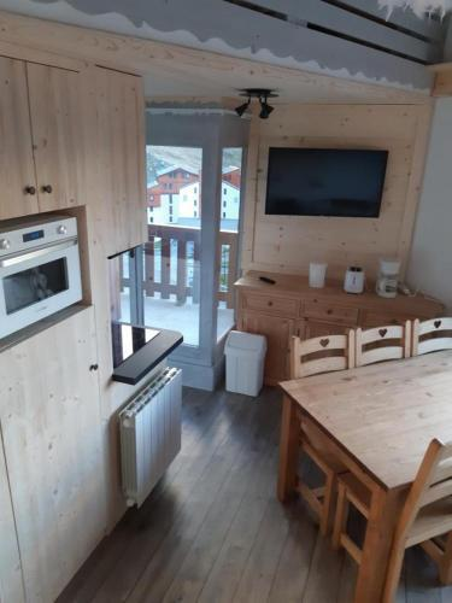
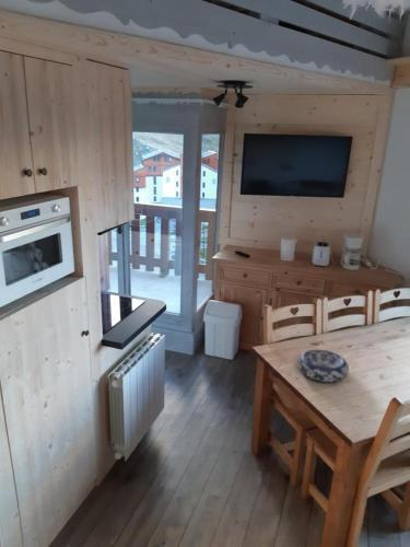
+ decorative bowl [297,349,350,384]
